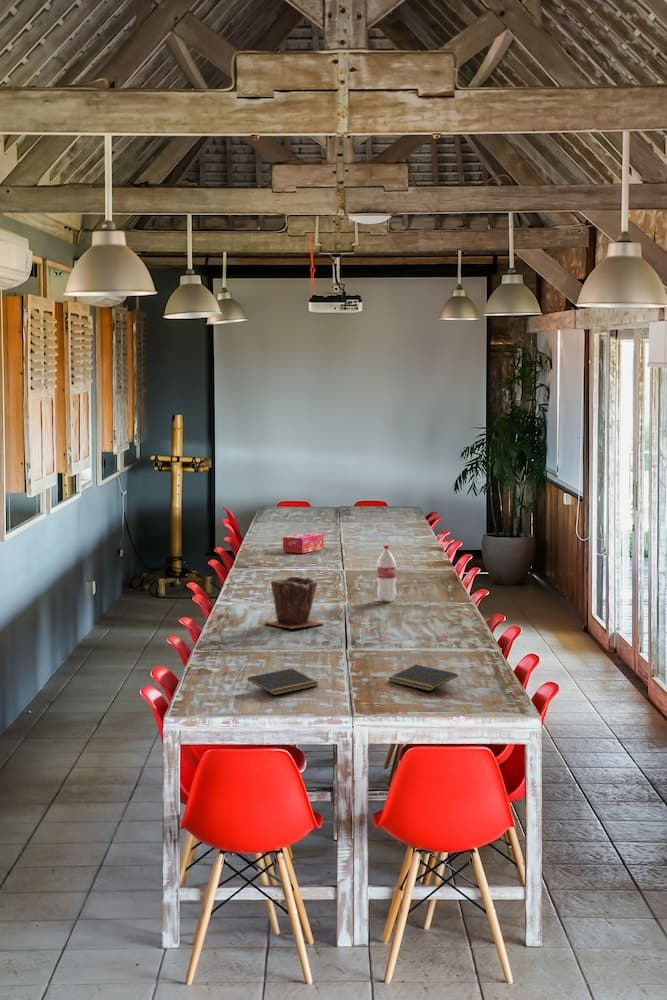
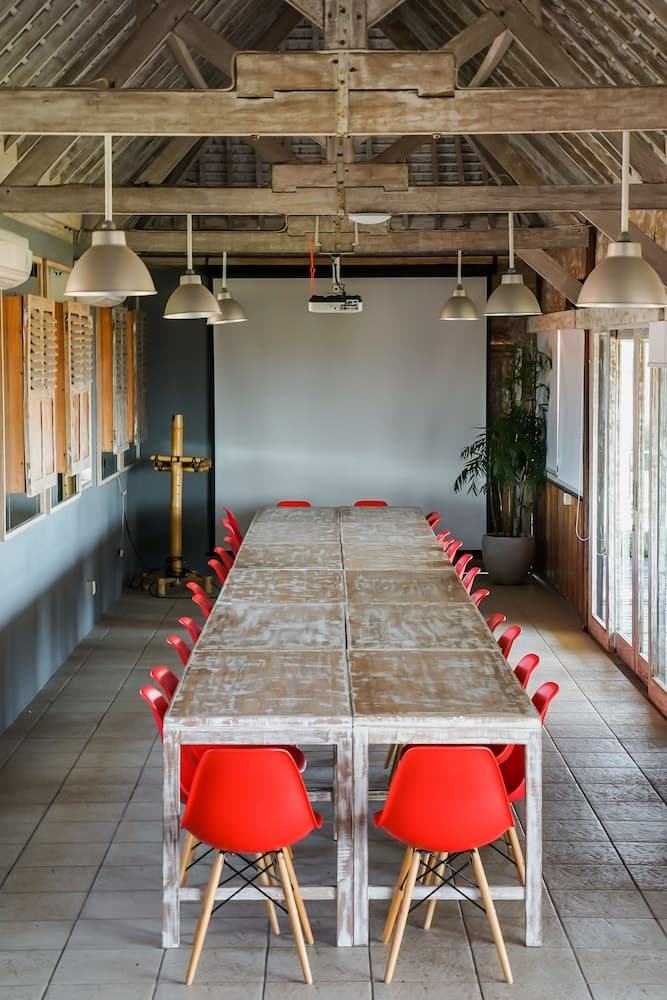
- notepad [246,667,320,696]
- tissue box [282,533,325,554]
- plant pot [264,576,325,630]
- bottle [376,544,397,603]
- notepad [387,664,459,692]
